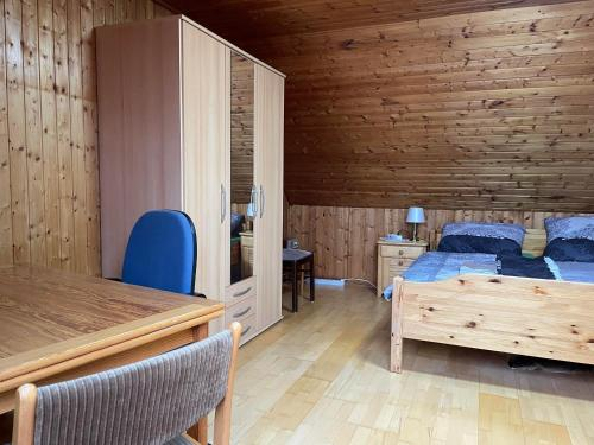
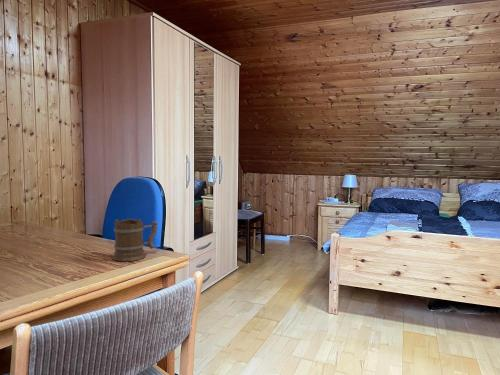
+ mug [111,218,159,262]
